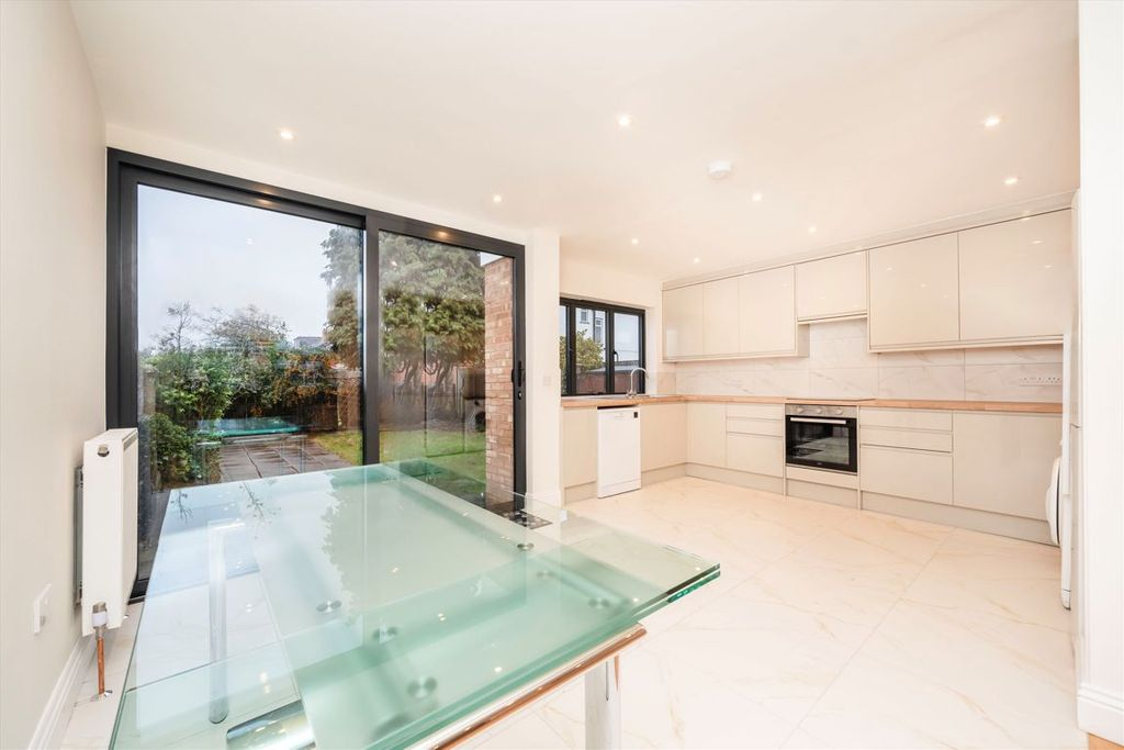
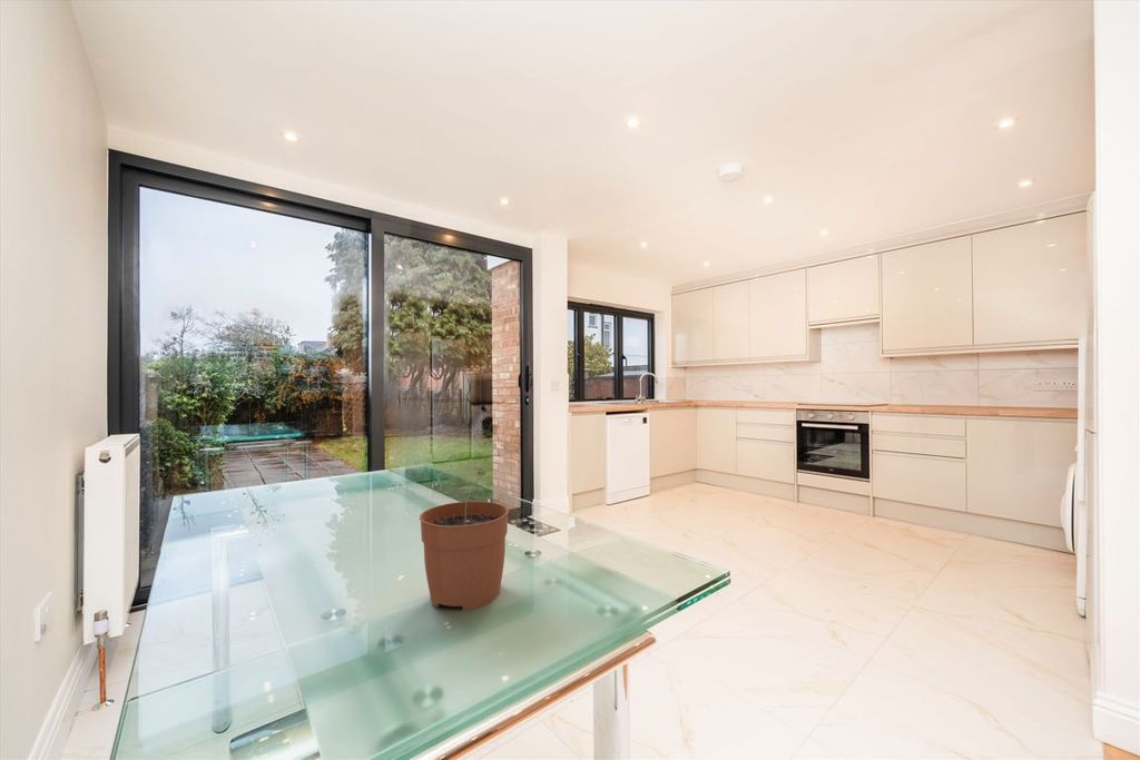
+ plant pot [419,468,510,611]
